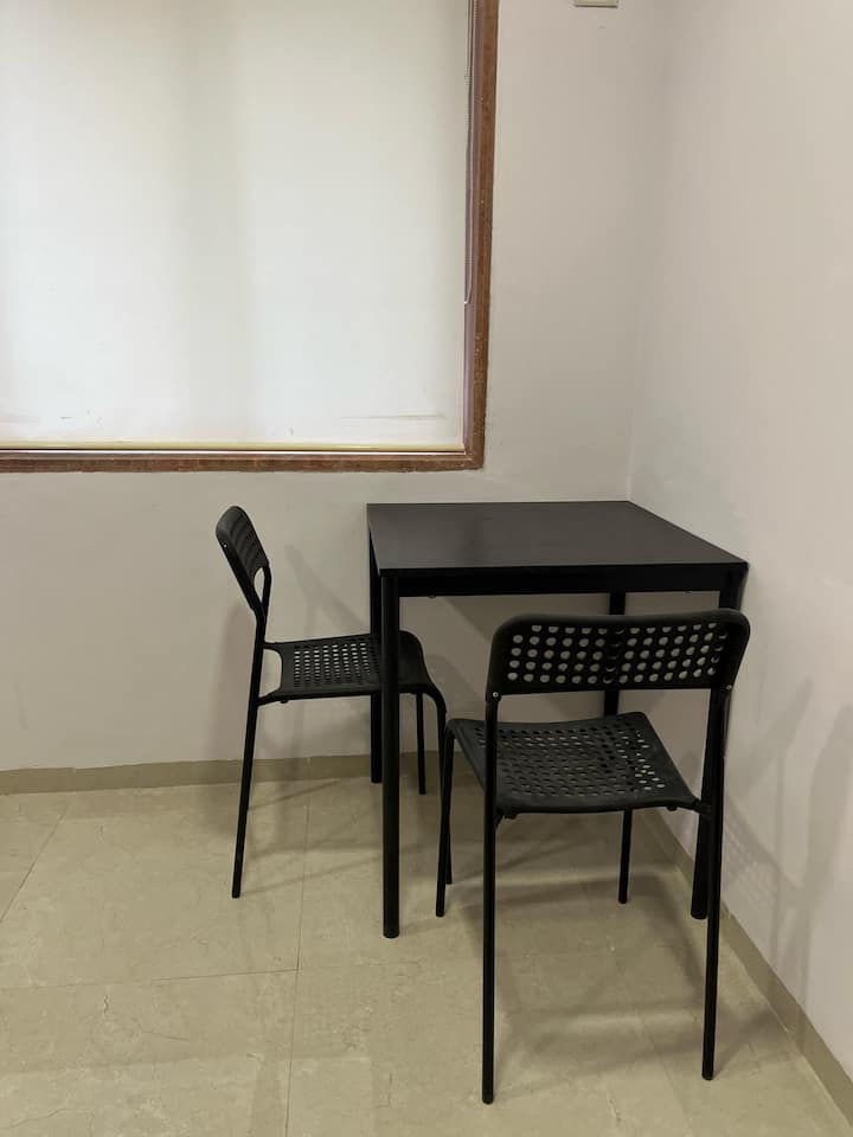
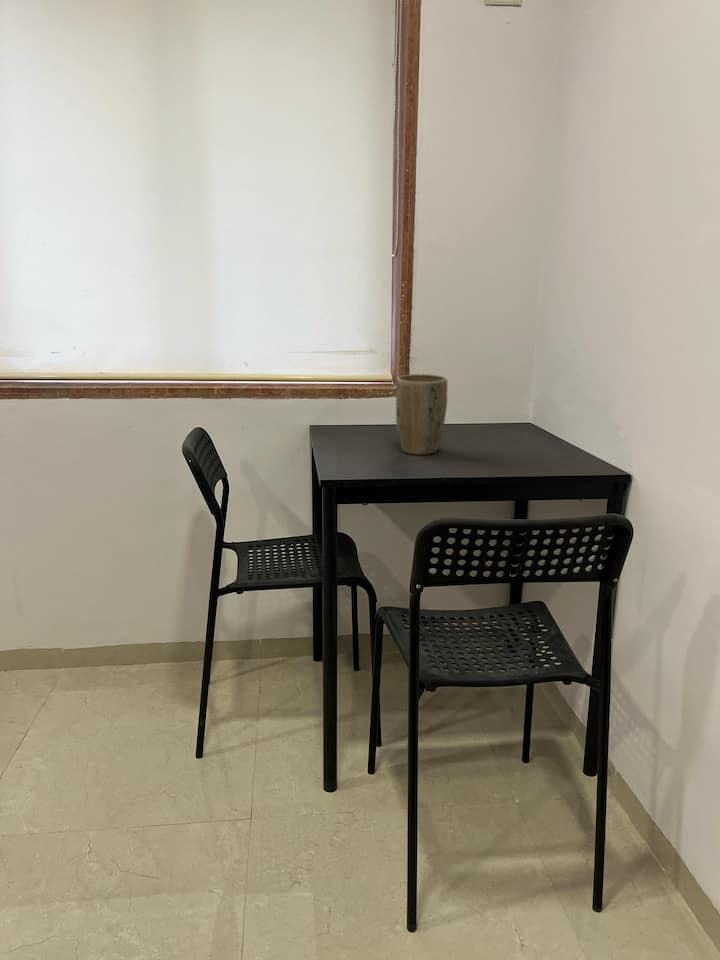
+ plant pot [395,373,448,456]
